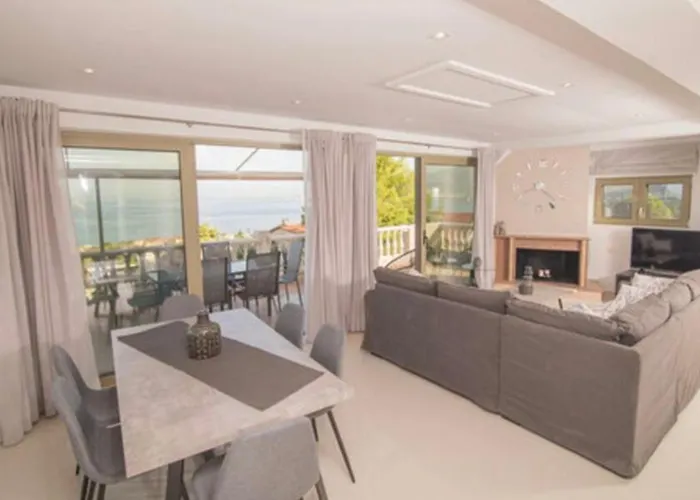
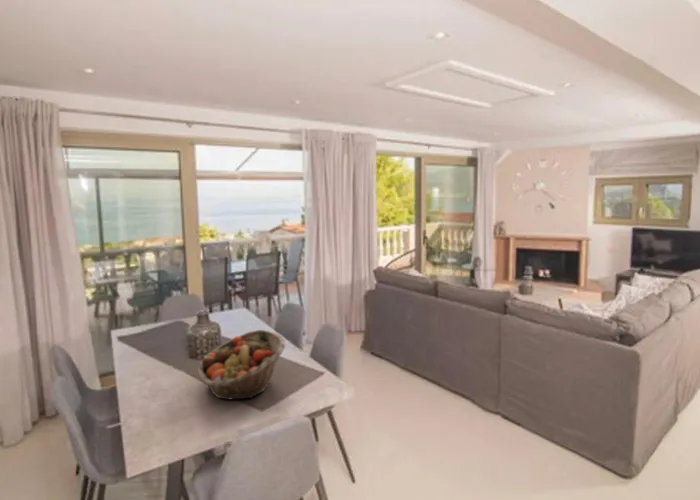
+ fruit basket [197,329,287,400]
